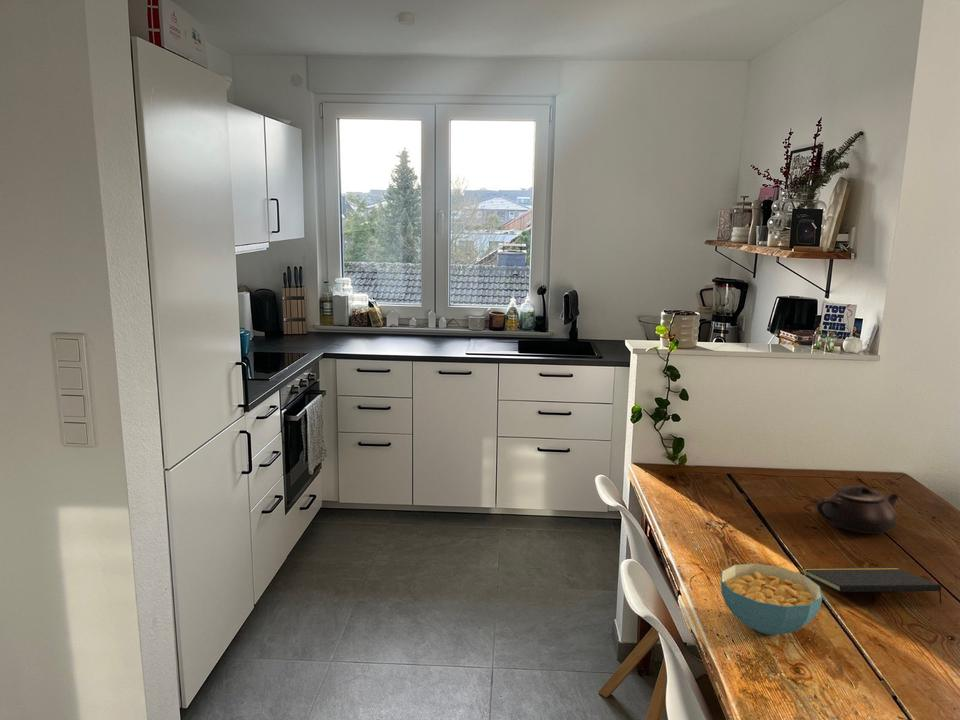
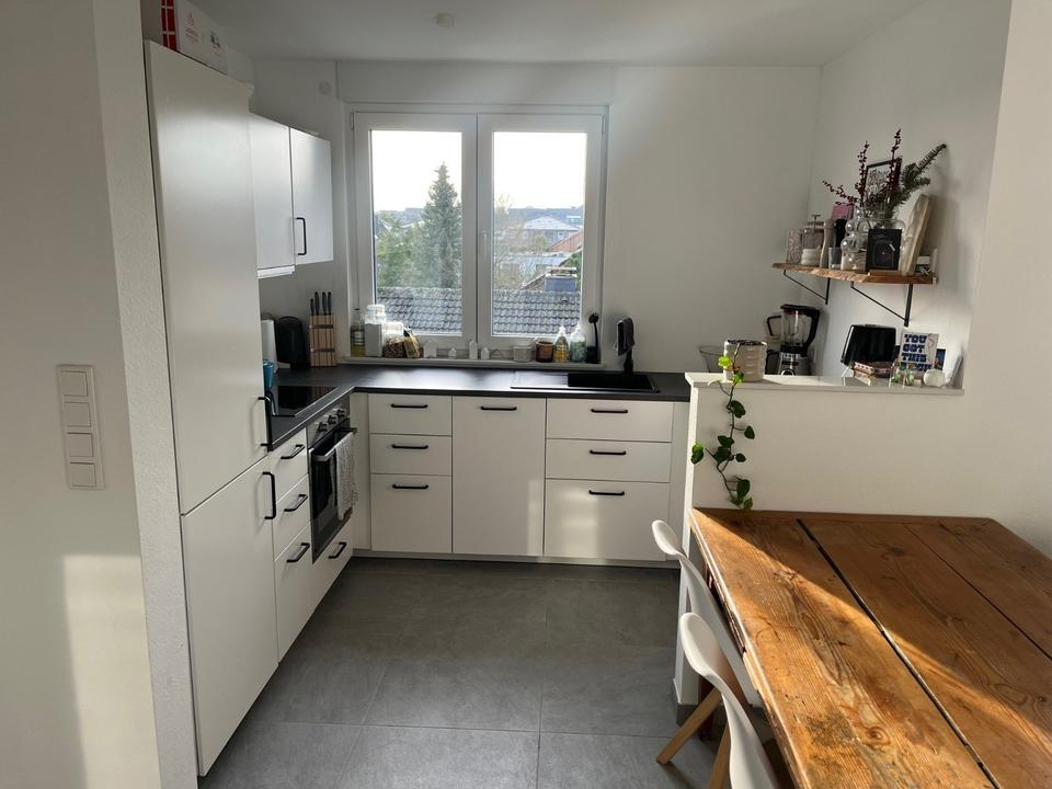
- notepad [801,566,943,605]
- cereal bowl [720,563,824,636]
- teapot [815,485,900,534]
